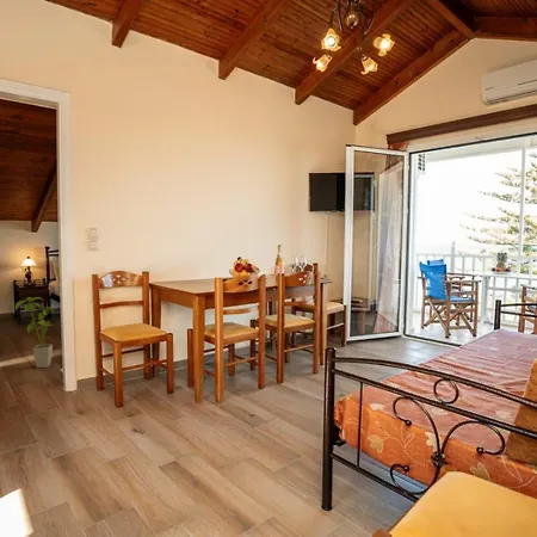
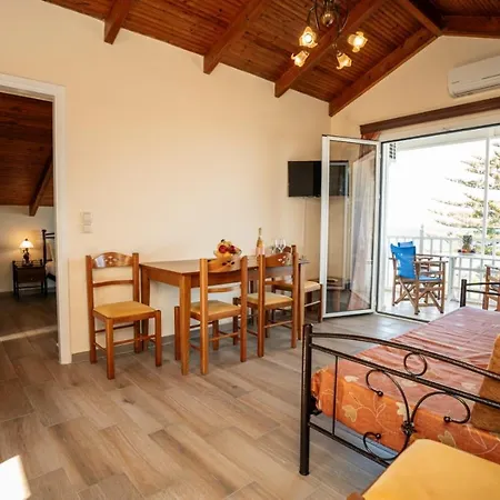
- house plant [14,296,55,369]
